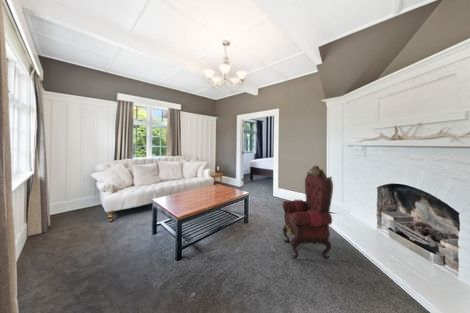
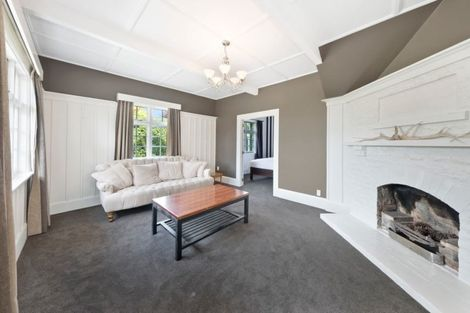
- armchair [281,165,334,260]
